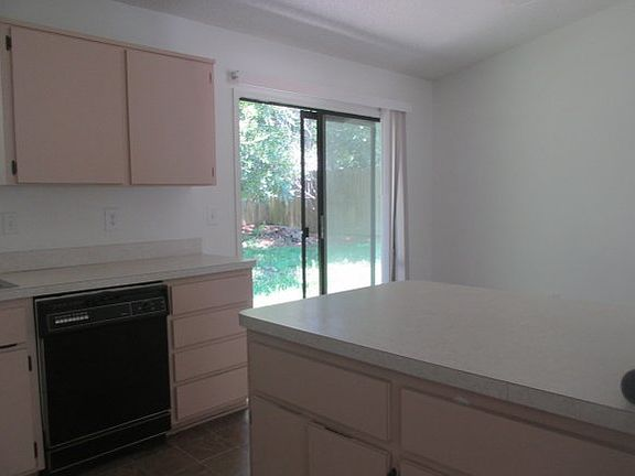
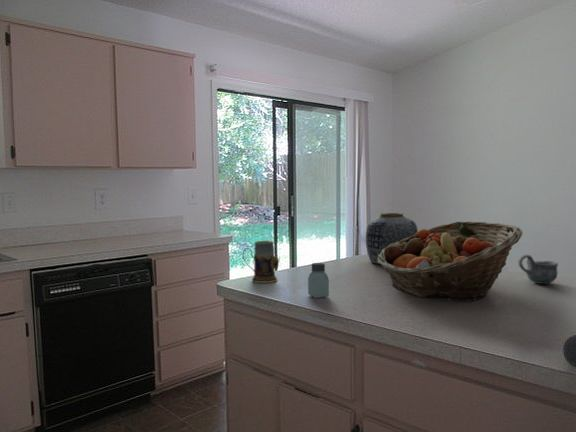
+ saltshaker [307,262,330,299]
+ mug [517,254,559,285]
+ fruit basket [377,221,524,302]
+ mug [242,240,280,284]
+ vase [365,212,419,265]
